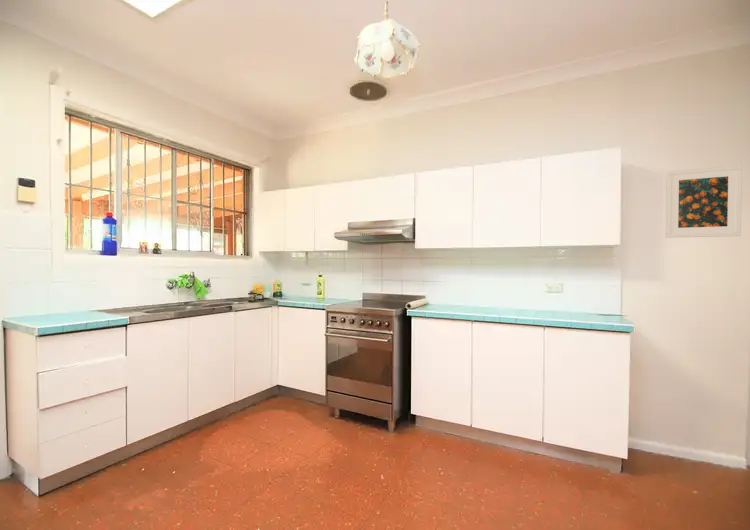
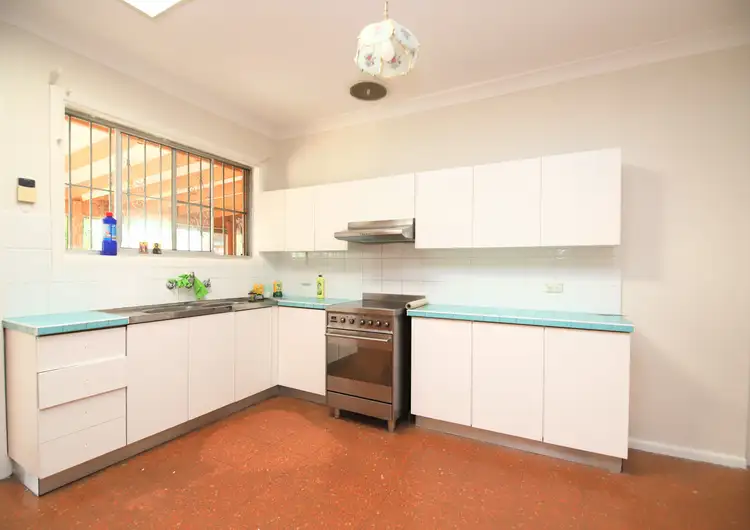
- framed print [665,164,743,239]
